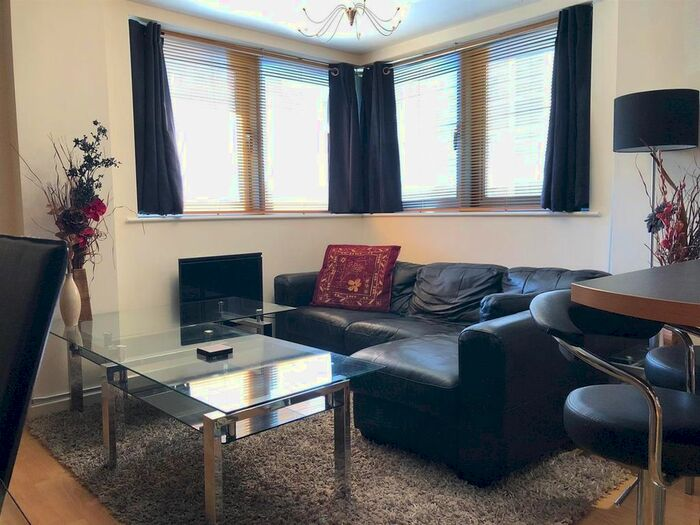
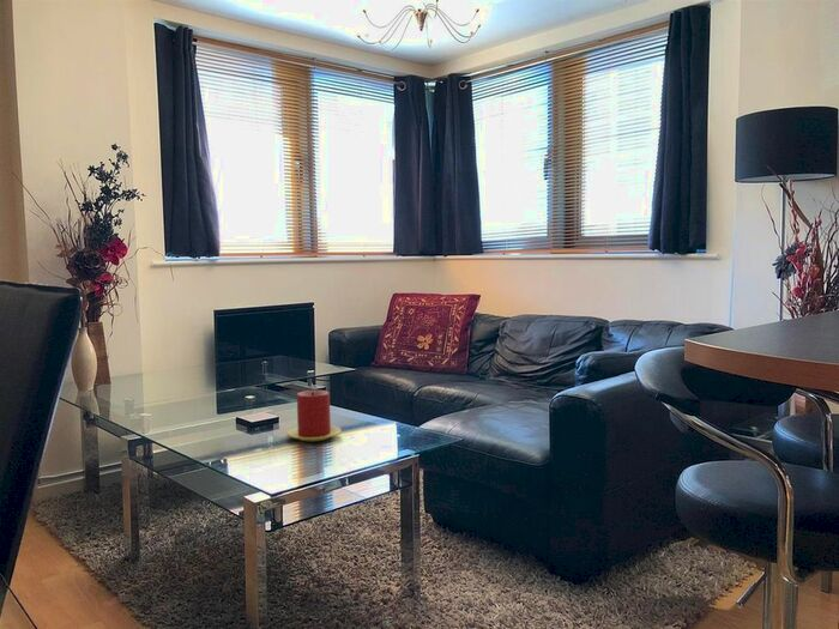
+ candle [286,389,343,442]
